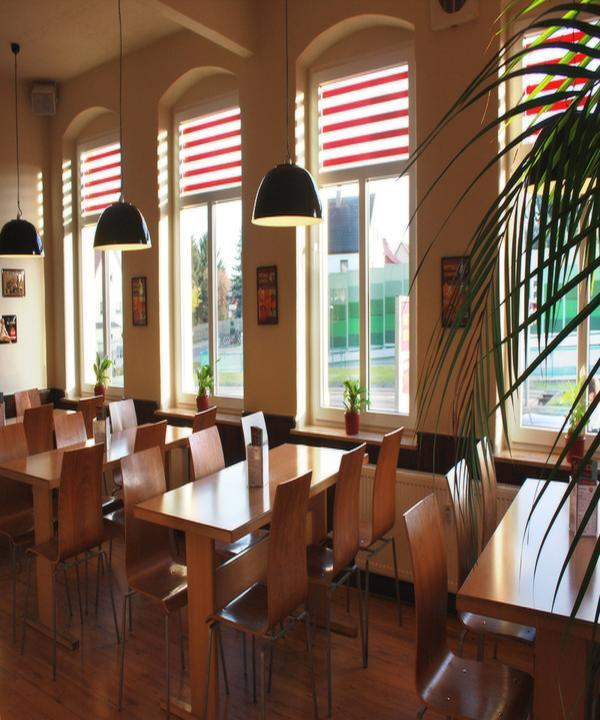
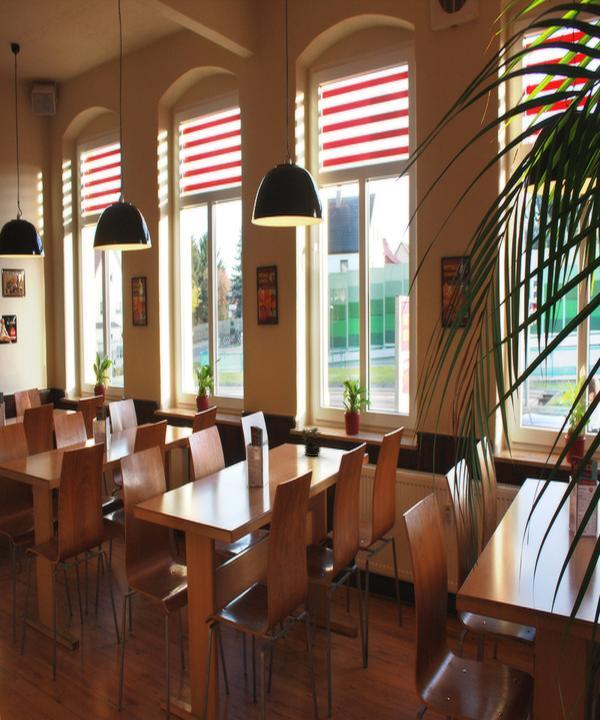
+ succulent plant [299,426,322,457]
